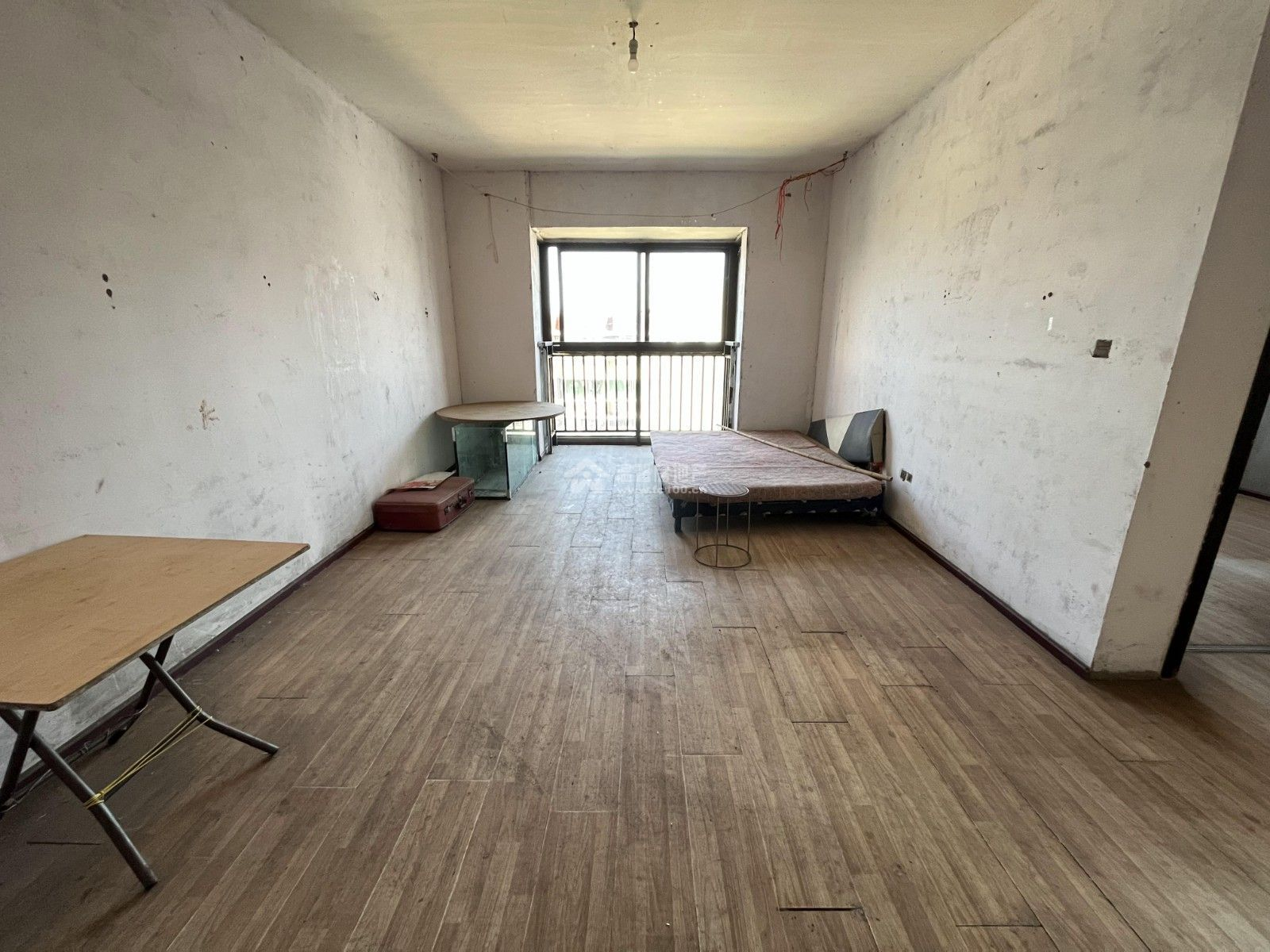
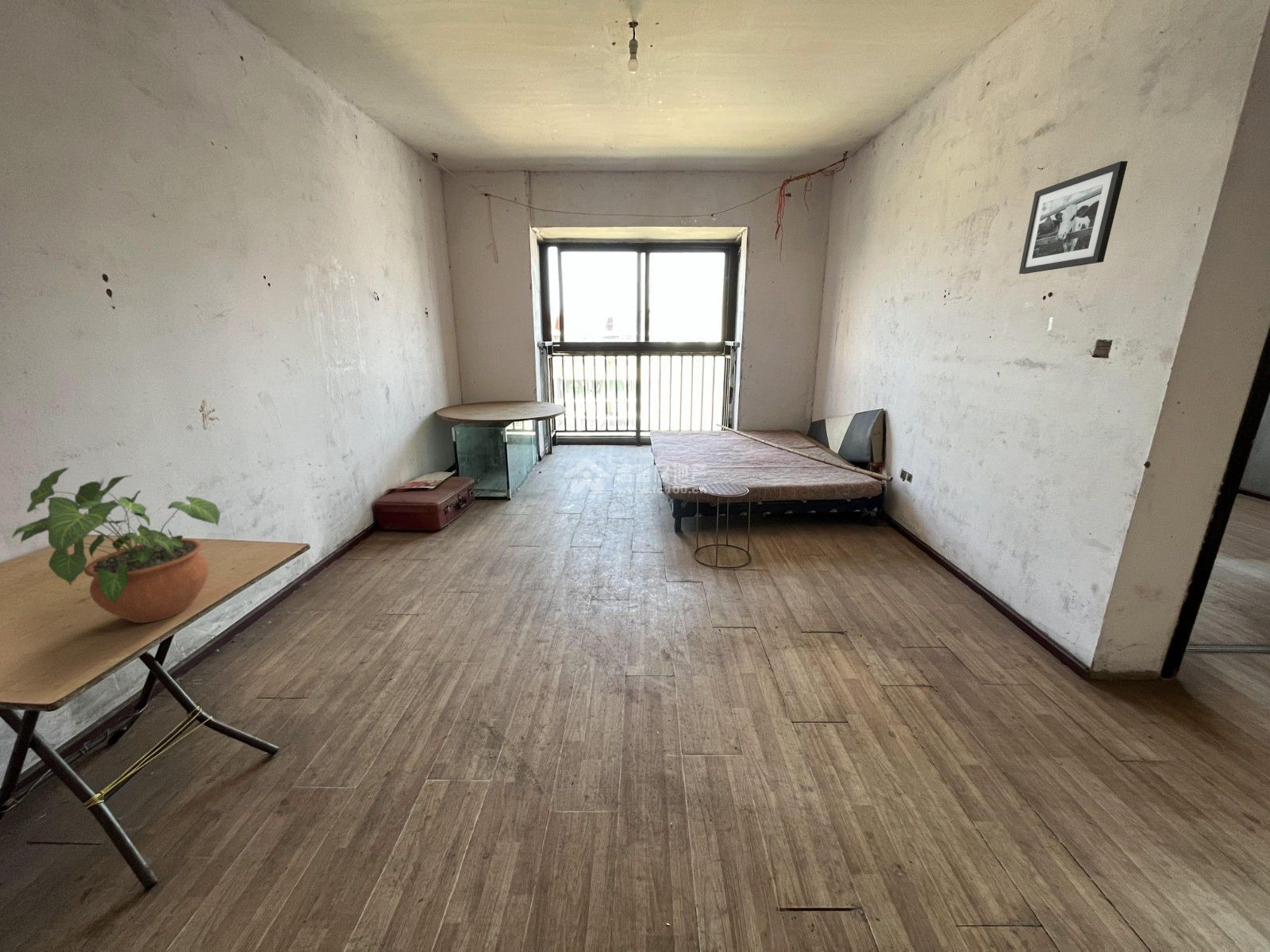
+ potted plant [11,466,221,624]
+ picture frame [1018,160,1129,274]
